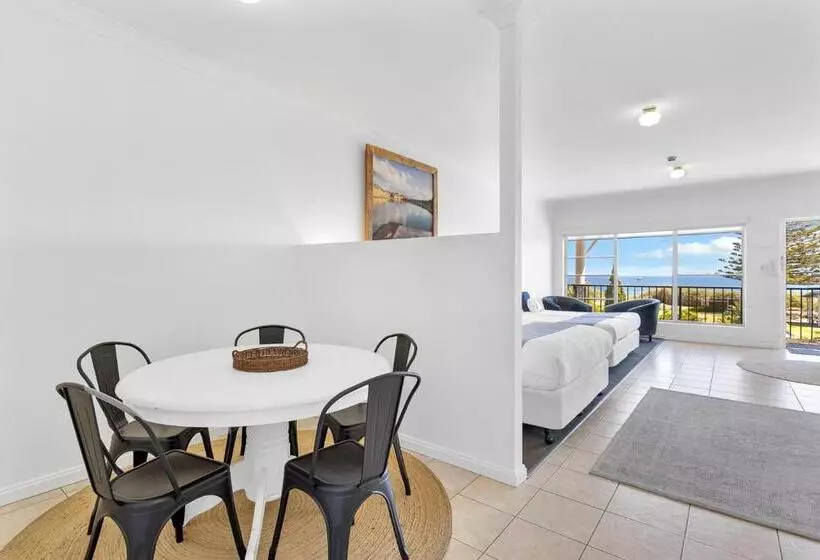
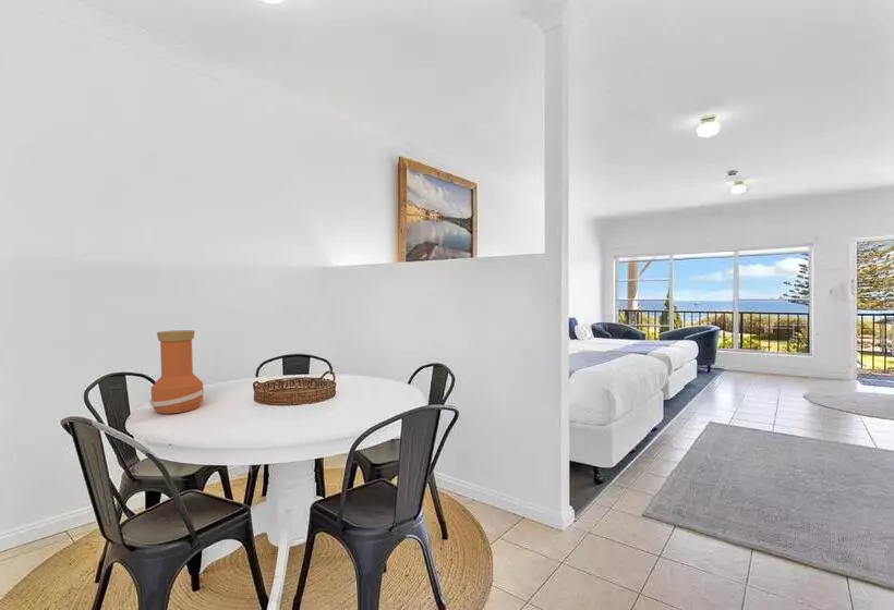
+ vase [148,329,205,415]
